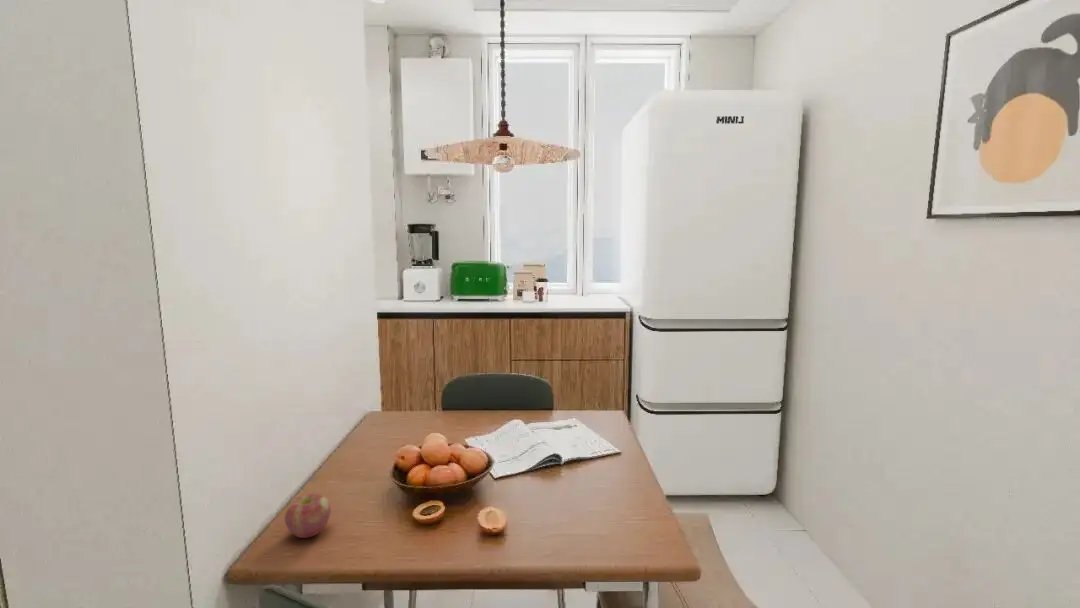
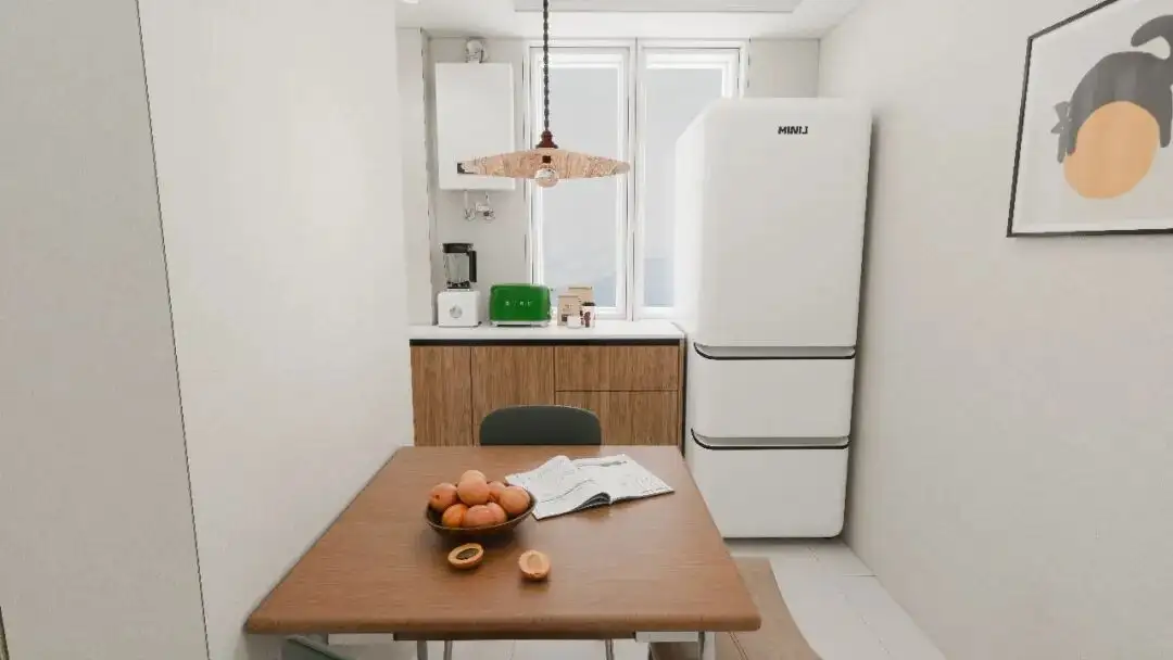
- apple [283,493,332,539]
